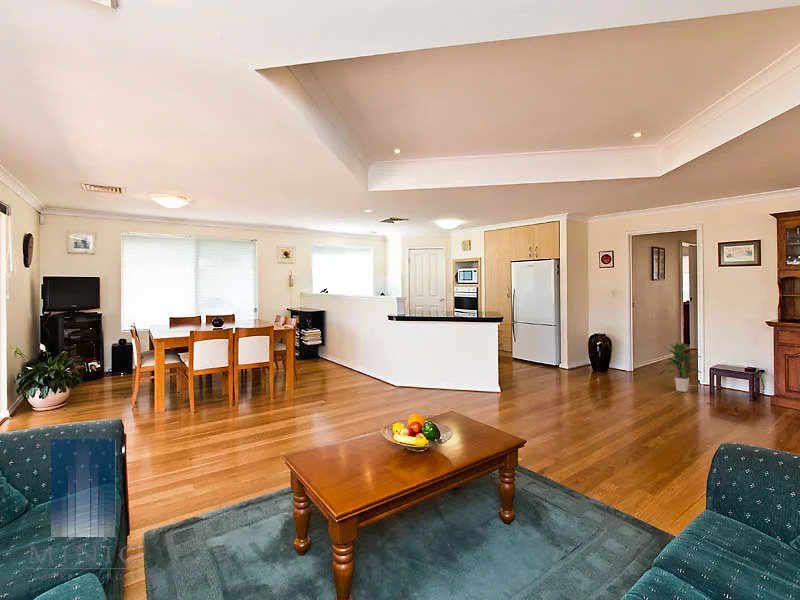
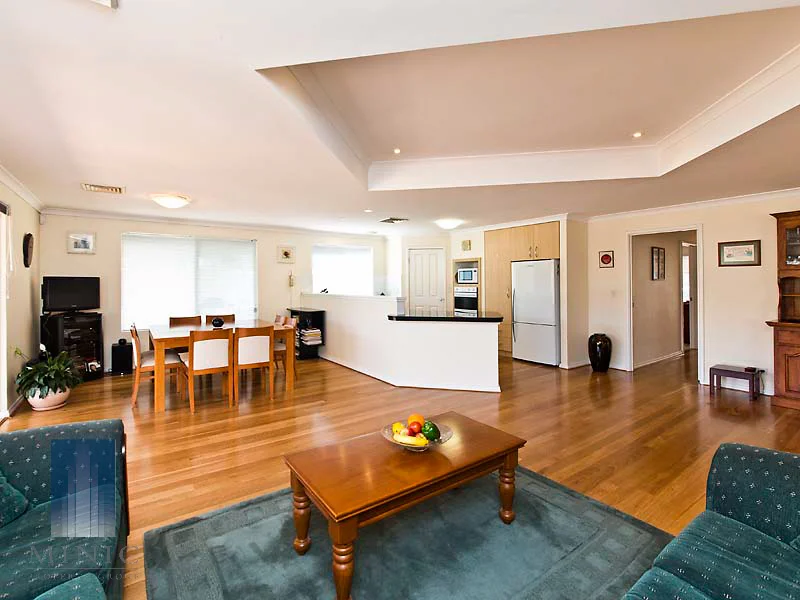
- indoor plant [658,342,701,393]
